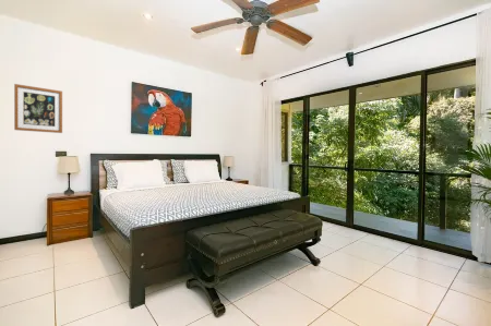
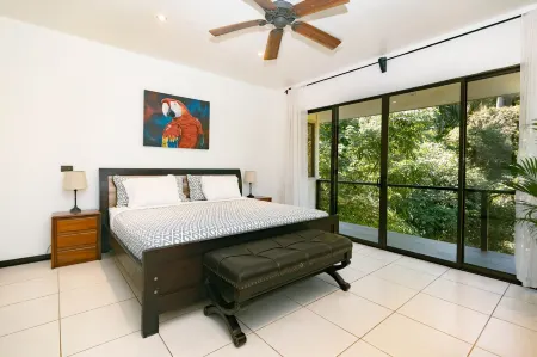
- wall art [13,83,63,134]
